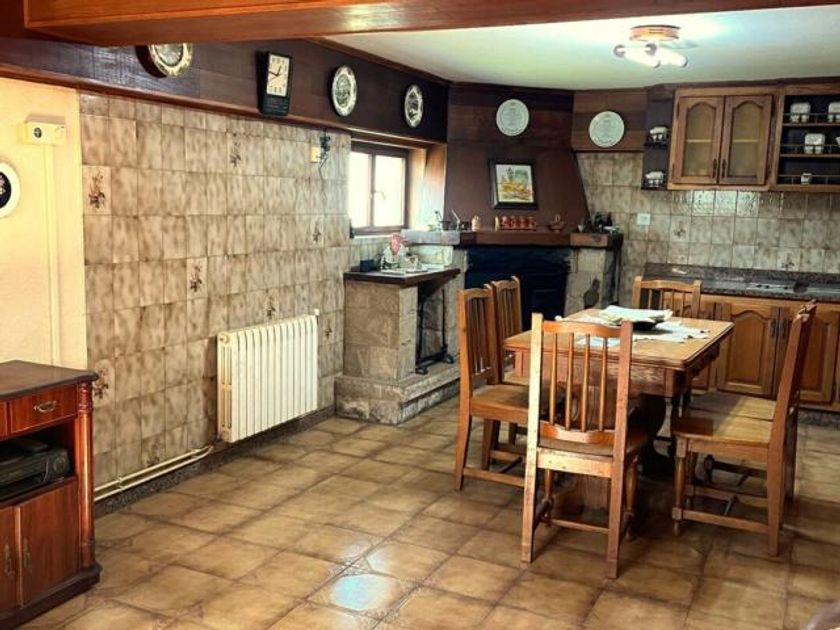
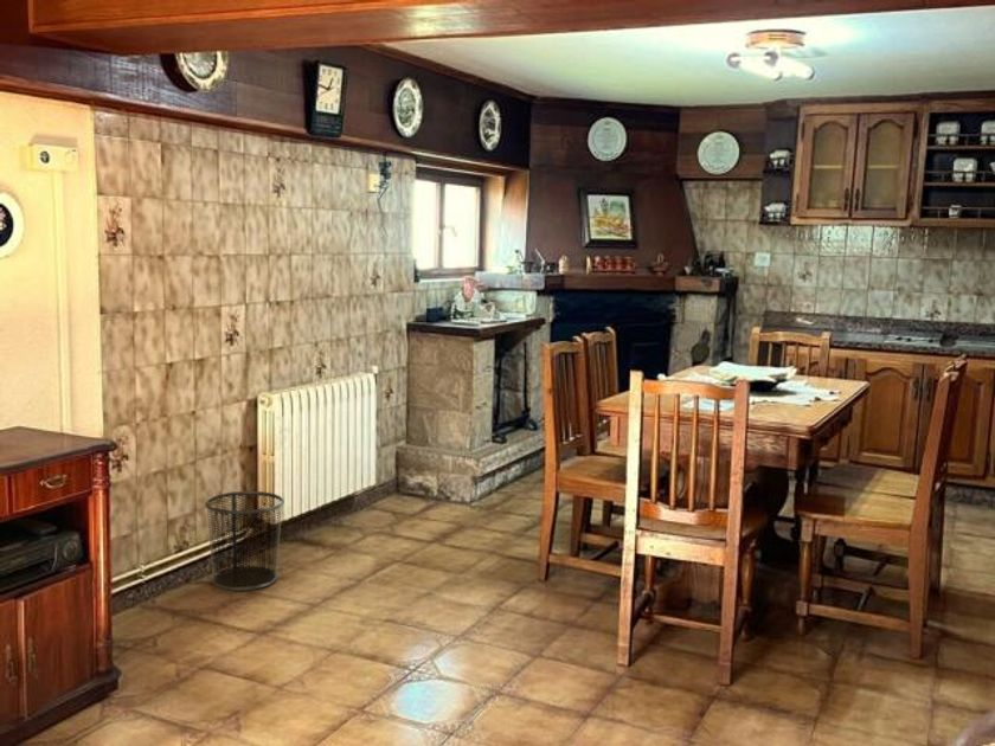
+ waste bin [204,490,285,592]
